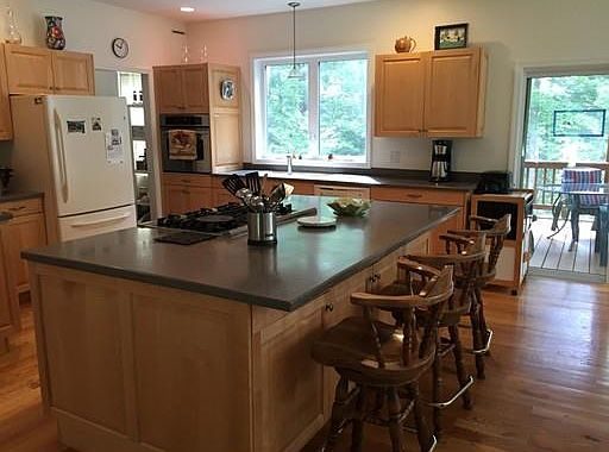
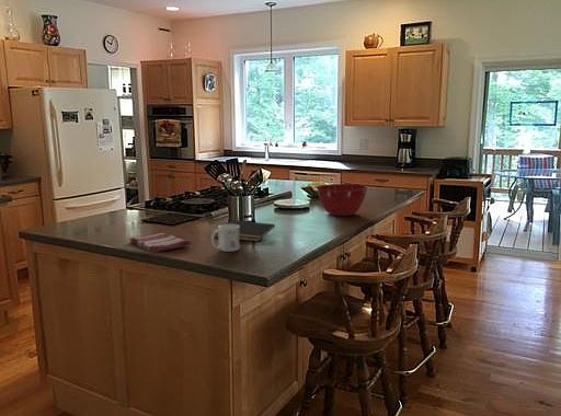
+ notepad [214,219,276,243]
+ mixing bowl [316,183,369,217]
+ mug [210,223,240,253]
+ dish towel [128,232,192,254]
